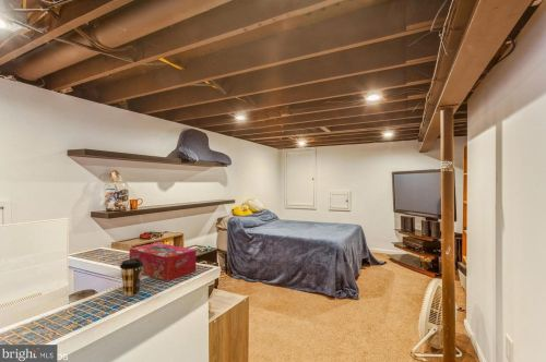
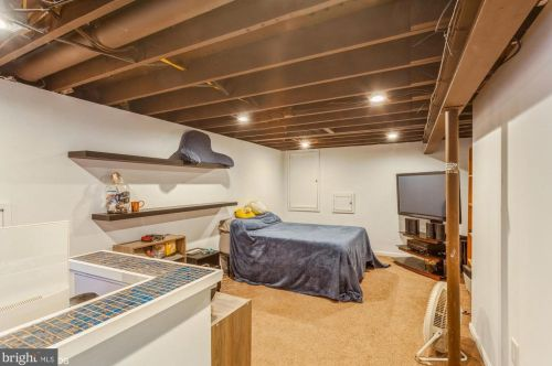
- coffee cup [119,258,143,298]
- tissue box [129,242,197,282]
